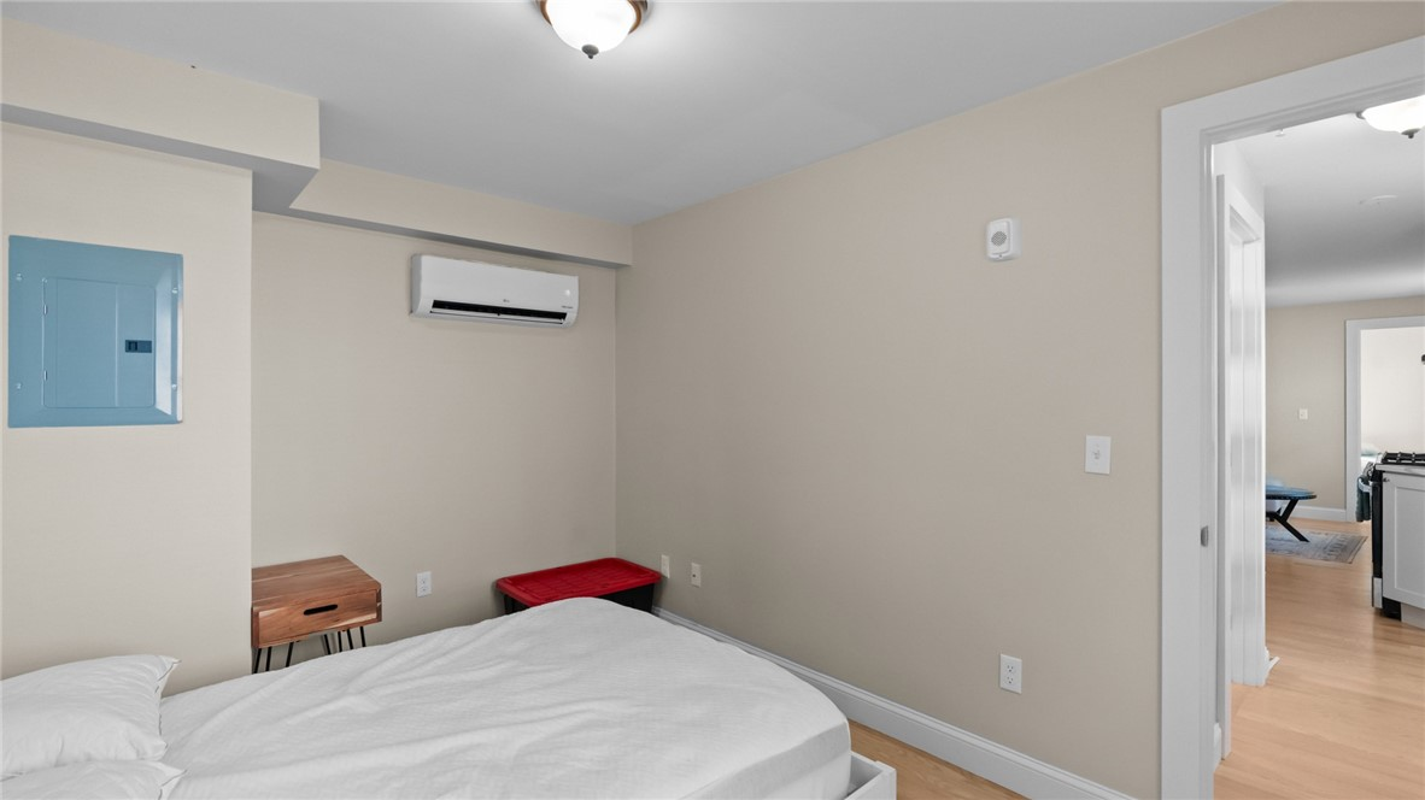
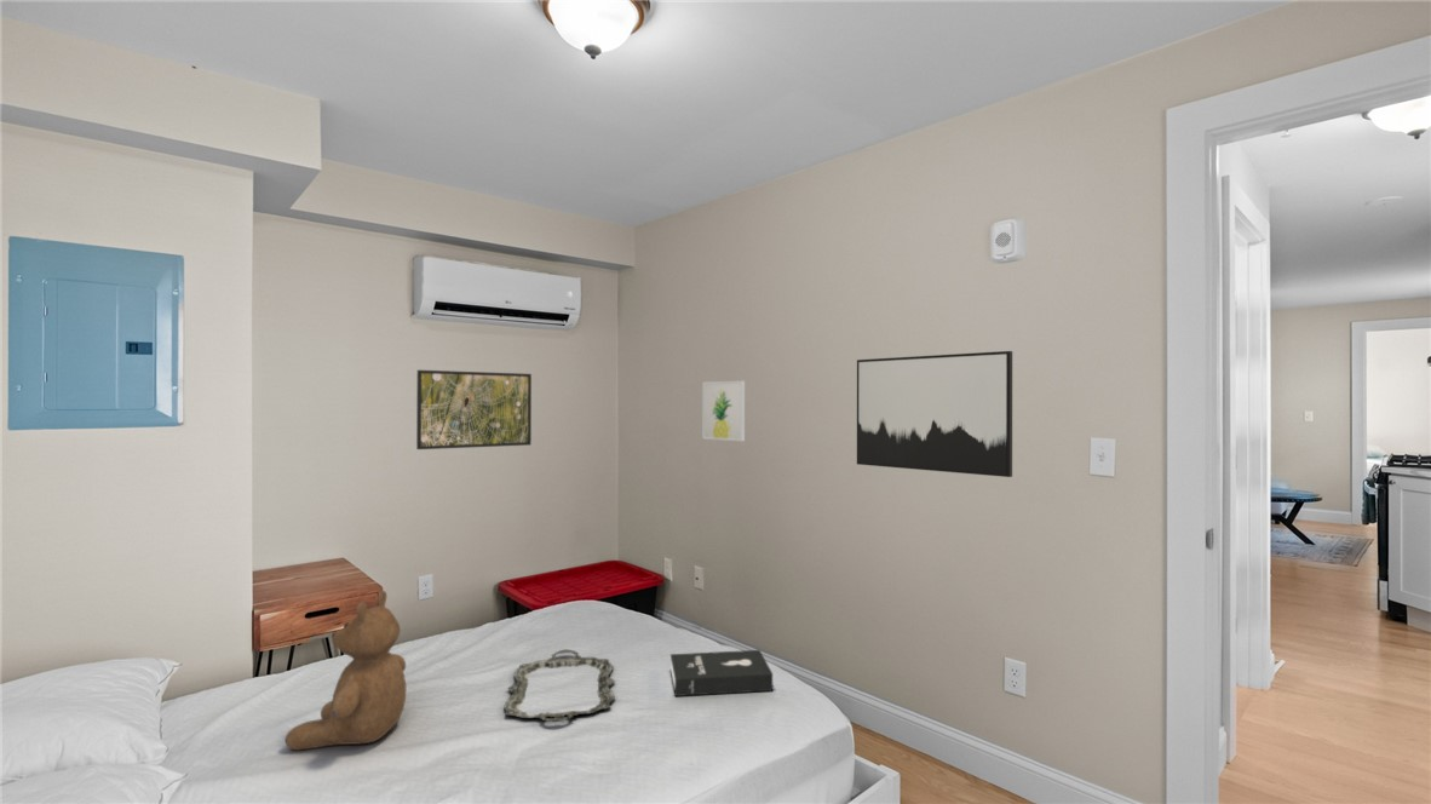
+ wall art [701,379,746,442]
+ wall art [856,350,1013,478]
+ booklet [669,649,774,697]
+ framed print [415,369,533,450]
+ teddy bear [285,590,408,752]
+ serving tray [502,649,616,723]
